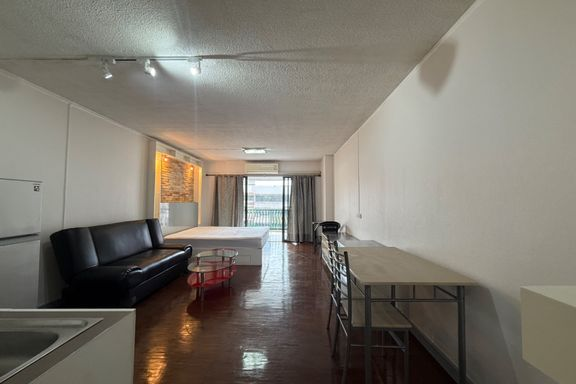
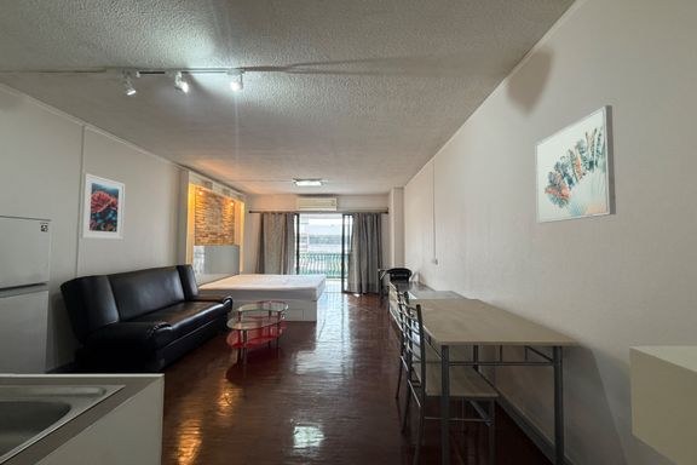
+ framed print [79,172,126,241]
+ wall art [534,104,617,224]
